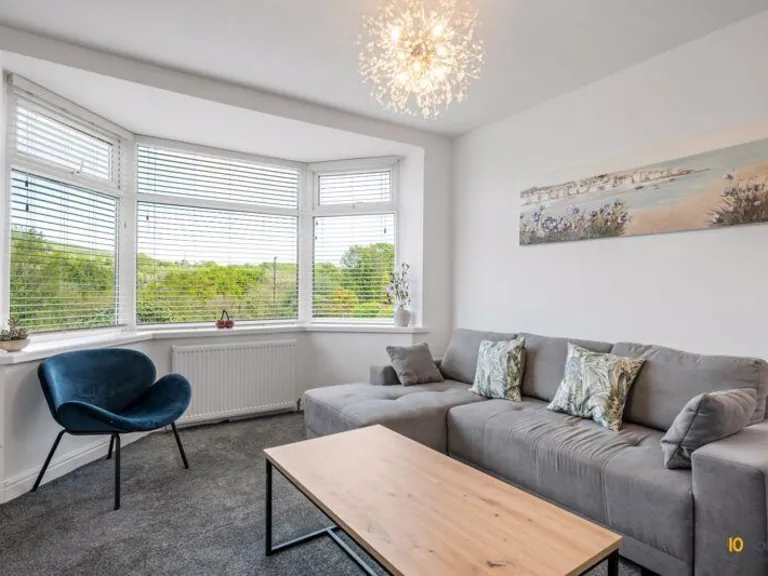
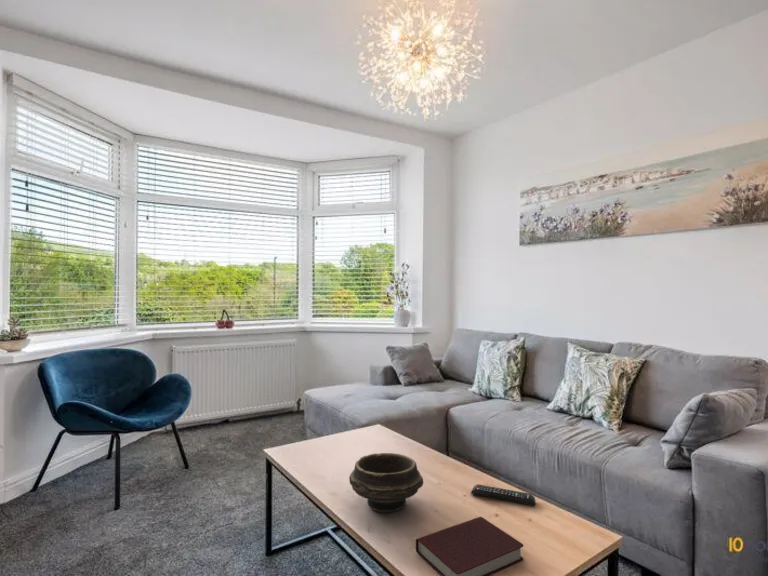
+ remote control [470,483,536,507]
+ bowl [348,452,424,513]
+ book [415,516,524,576]
